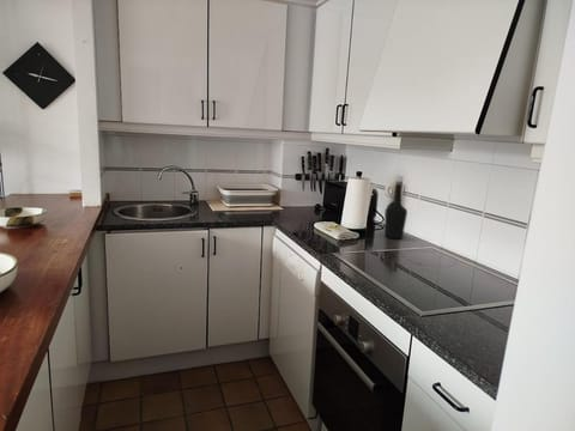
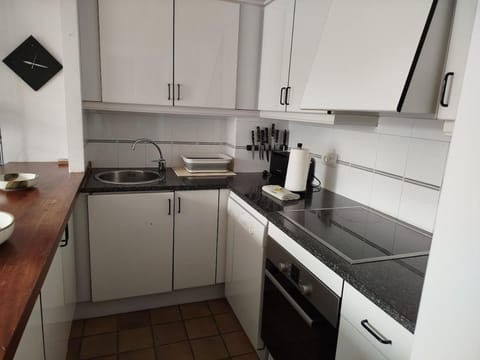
- bottle [383,175,408,239]
